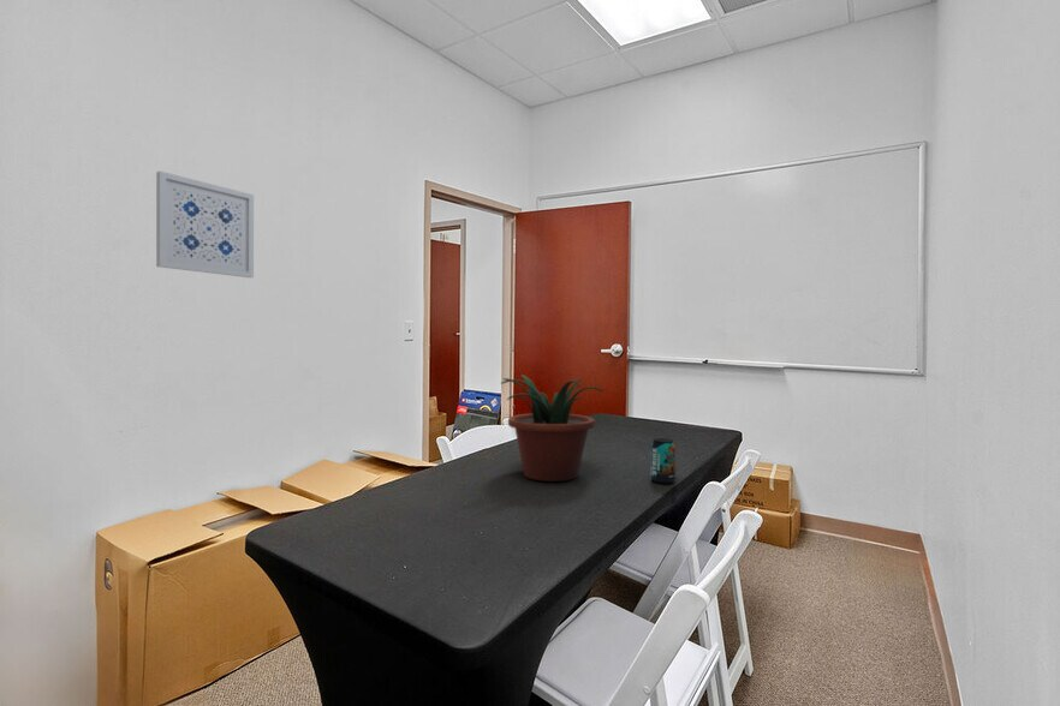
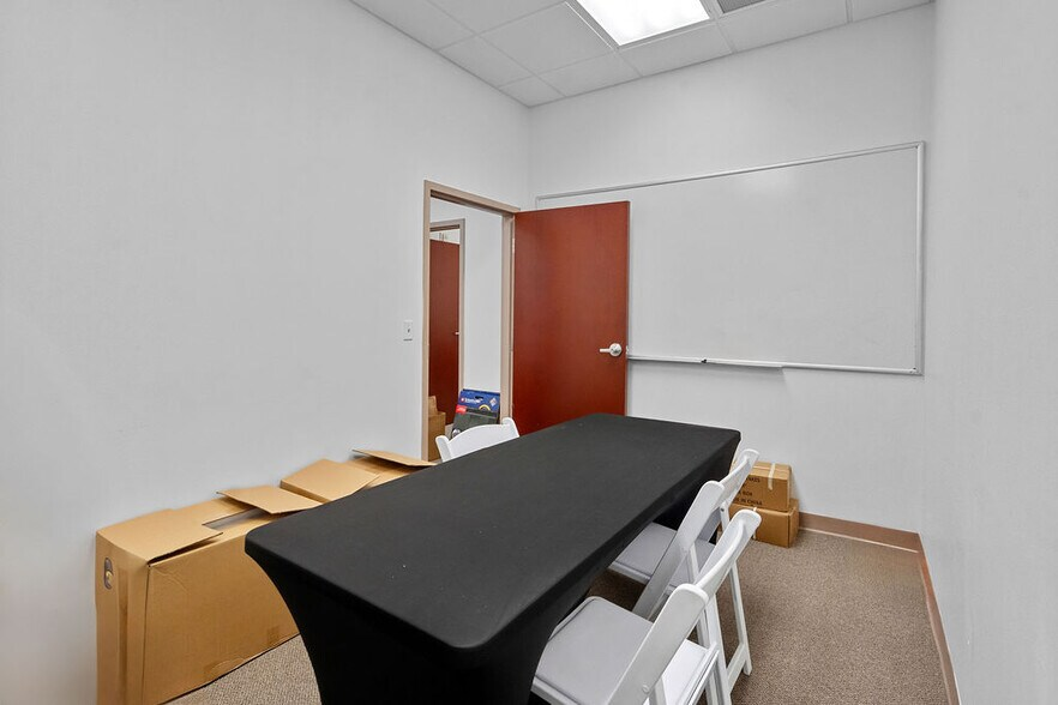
- beverage can [649,437,677,484]
- wall art [155,170,255,279]
- potted plant [500,375,605,483]
